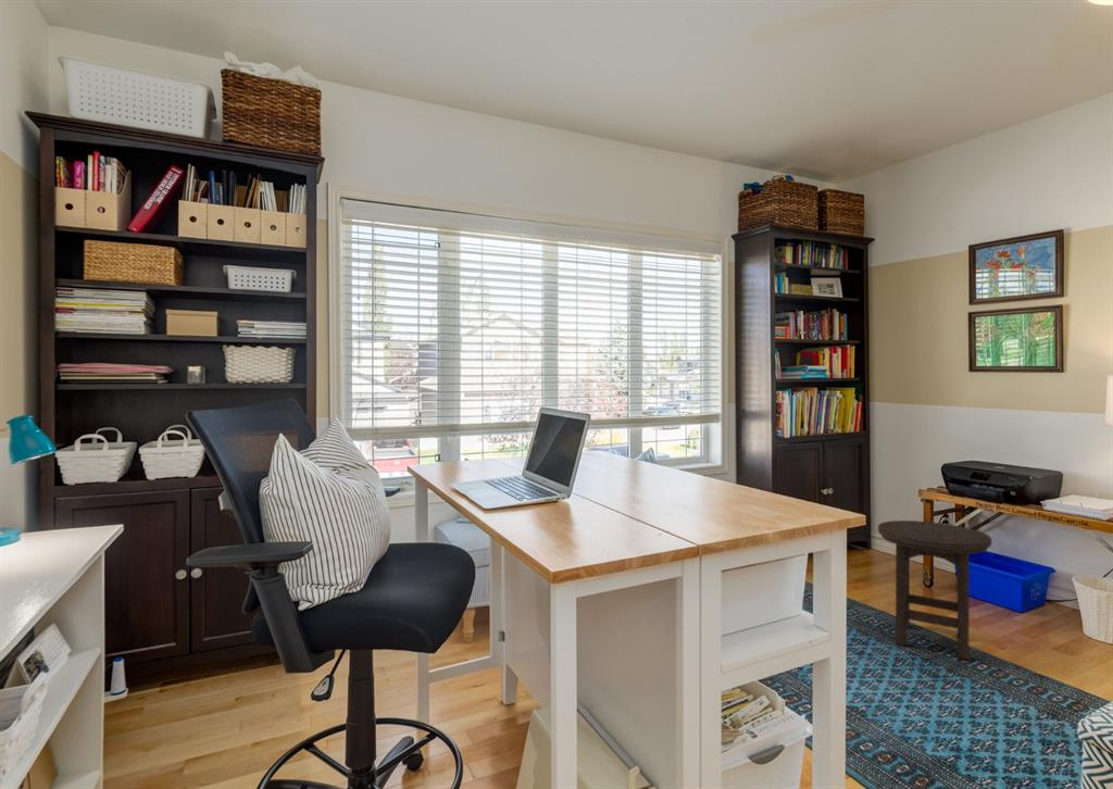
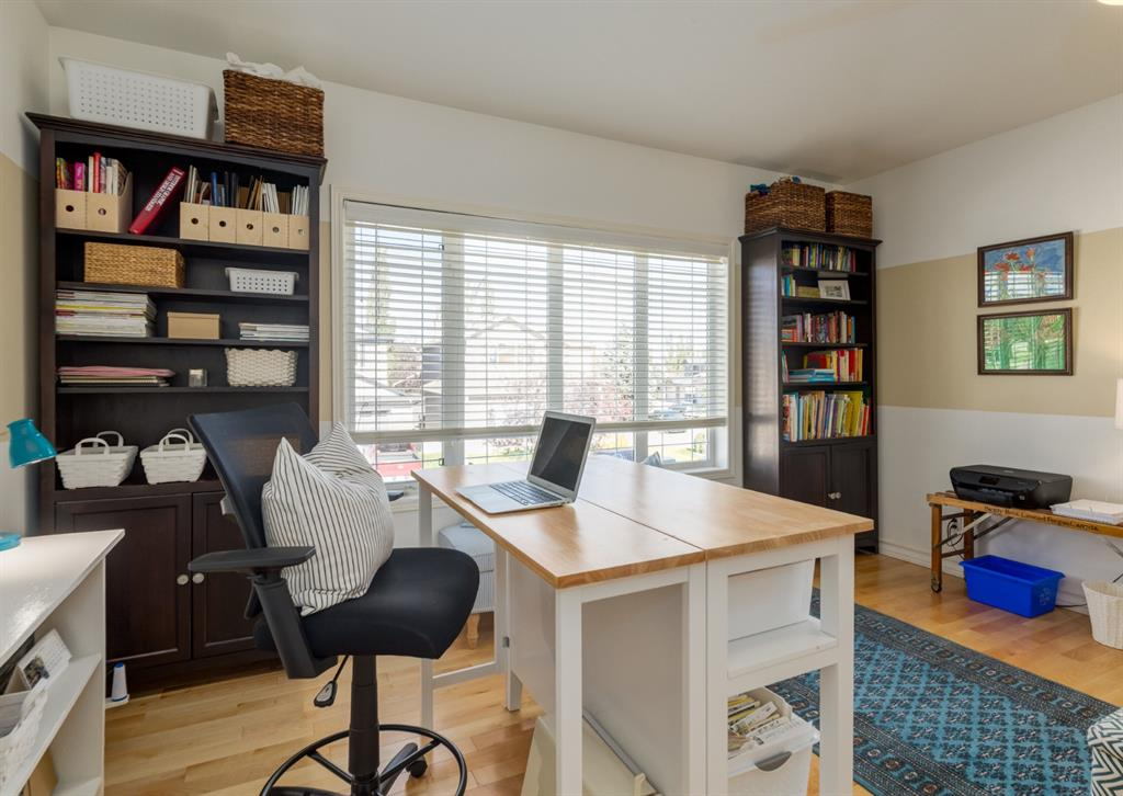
- stool [877,519,992,661]
